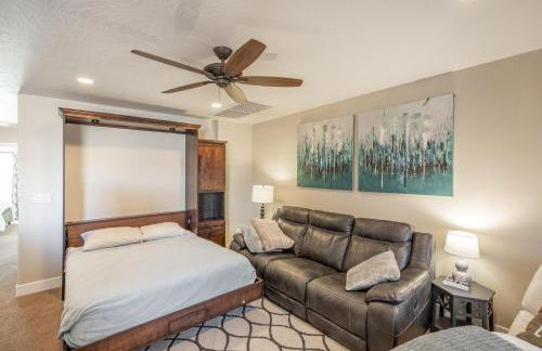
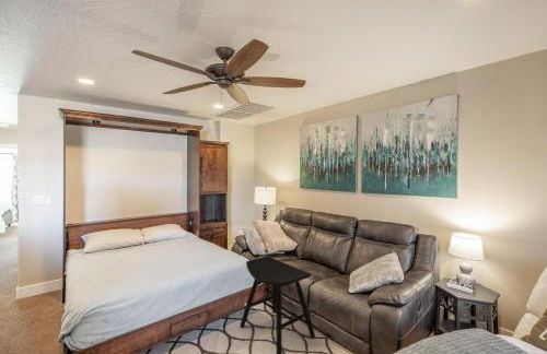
+ stool [238,255,316,354]
